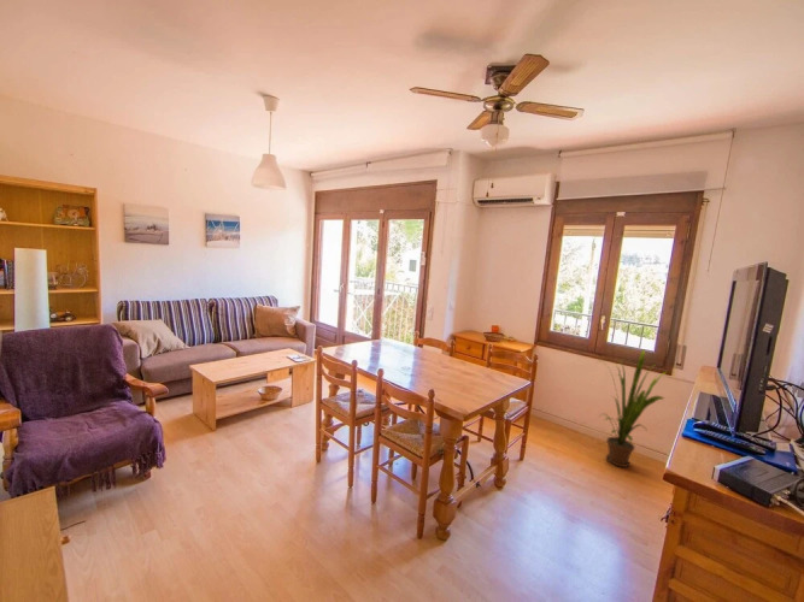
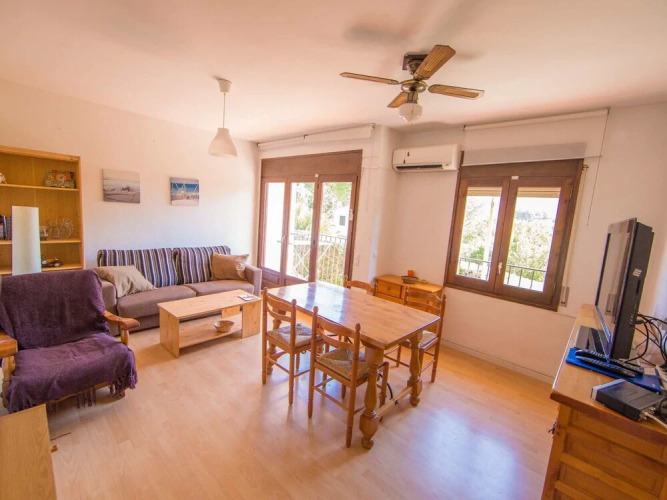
- house plant [597,349,669,468]
